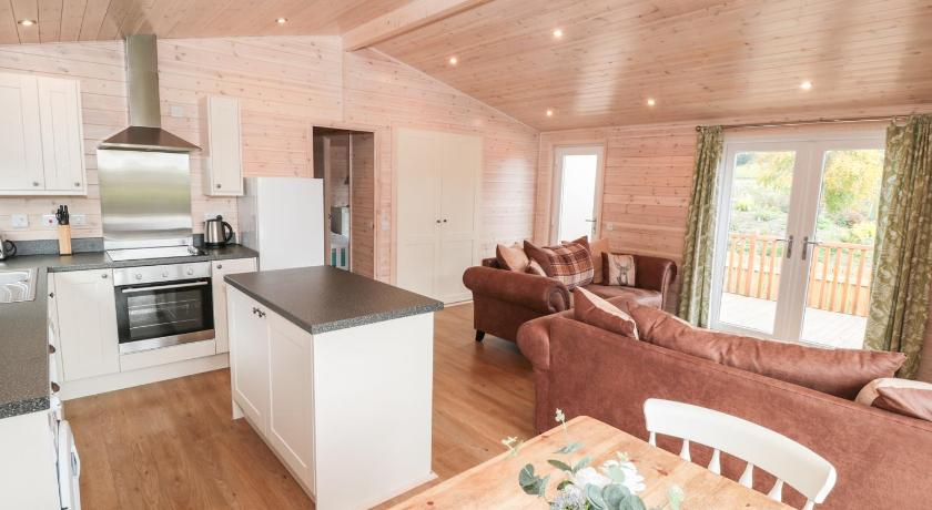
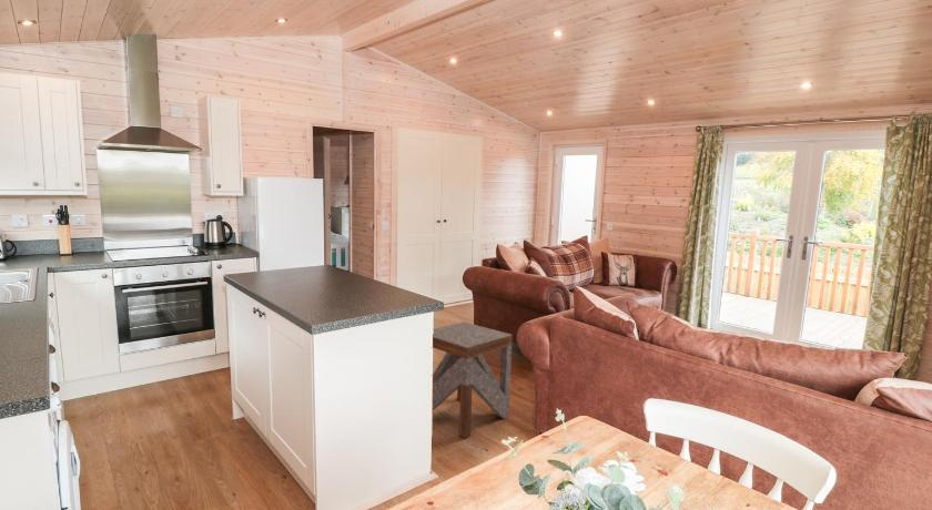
+ side table [432,320,514,439]
